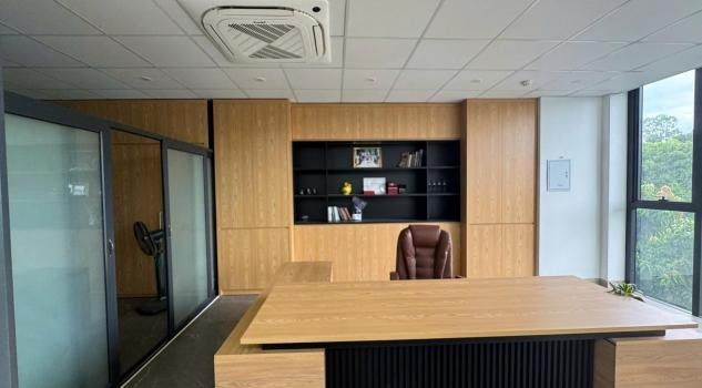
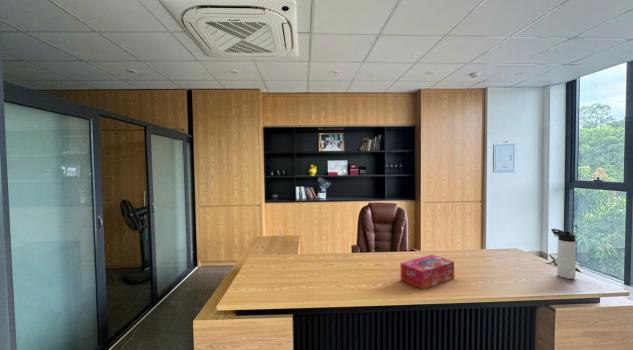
+ thermos bottle [550,228,577,280]
+ tissue box [400,254,455,291]
